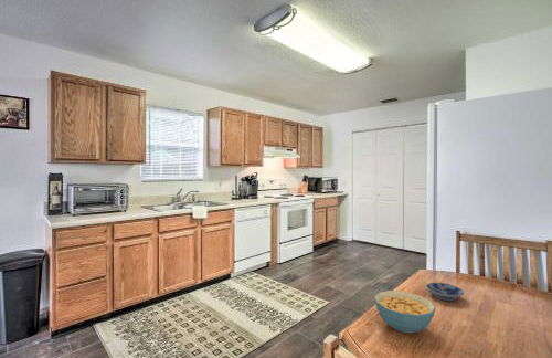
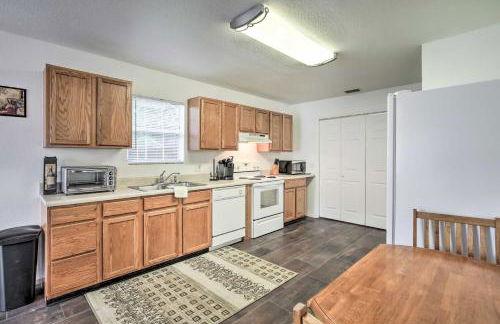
- cereal bowl [373,289,436,334]
- bowl [425,282,465,302]
